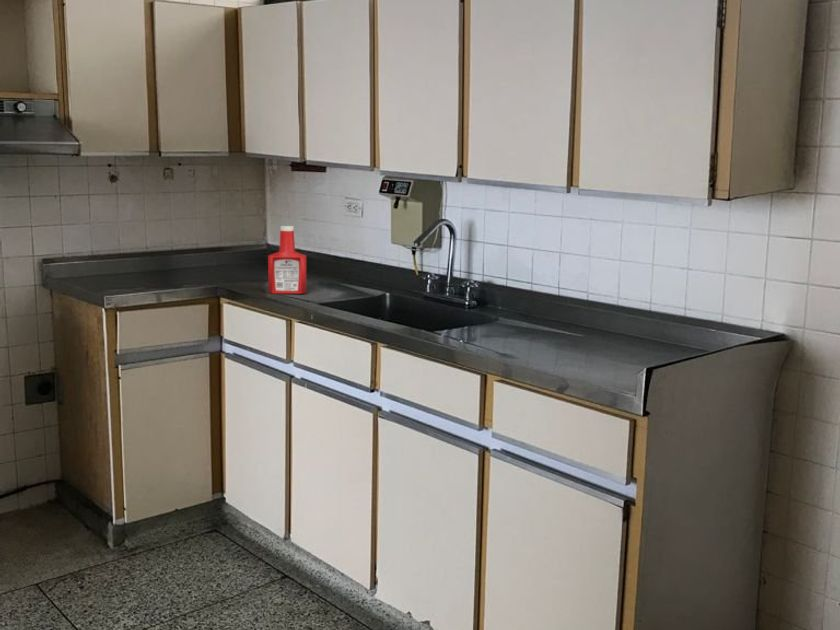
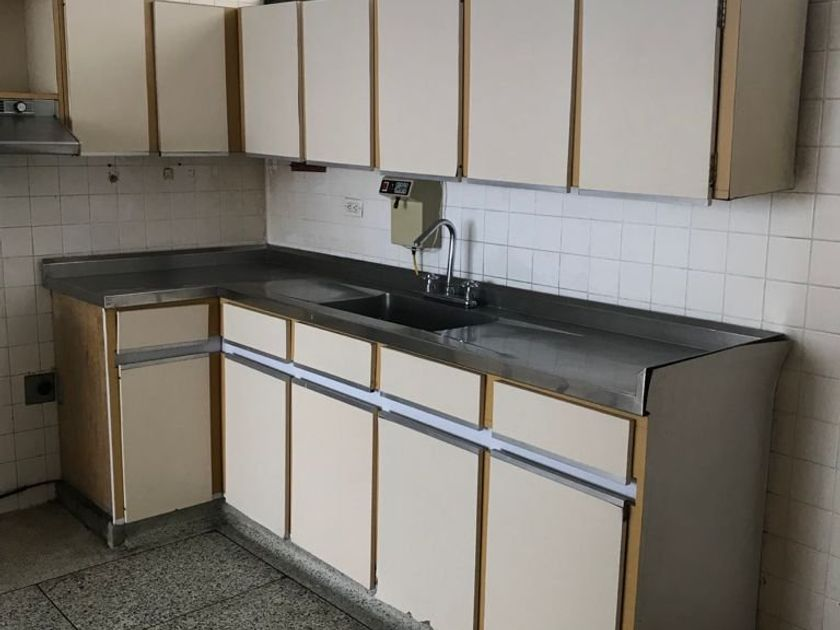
- soap bottle [267,225,307,295]
